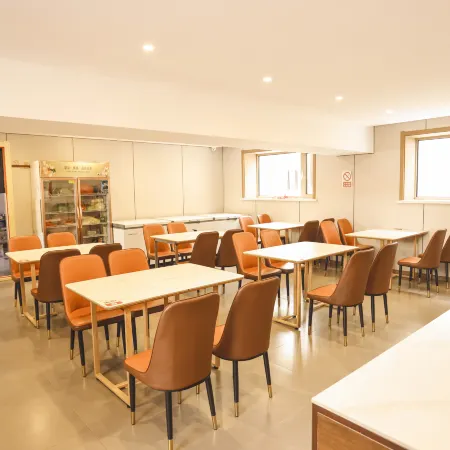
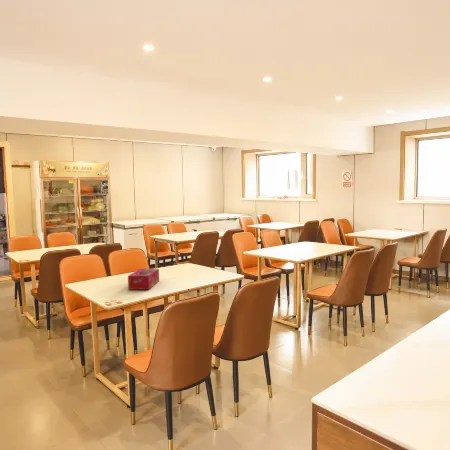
+ tissue box [127,268,160,291]
